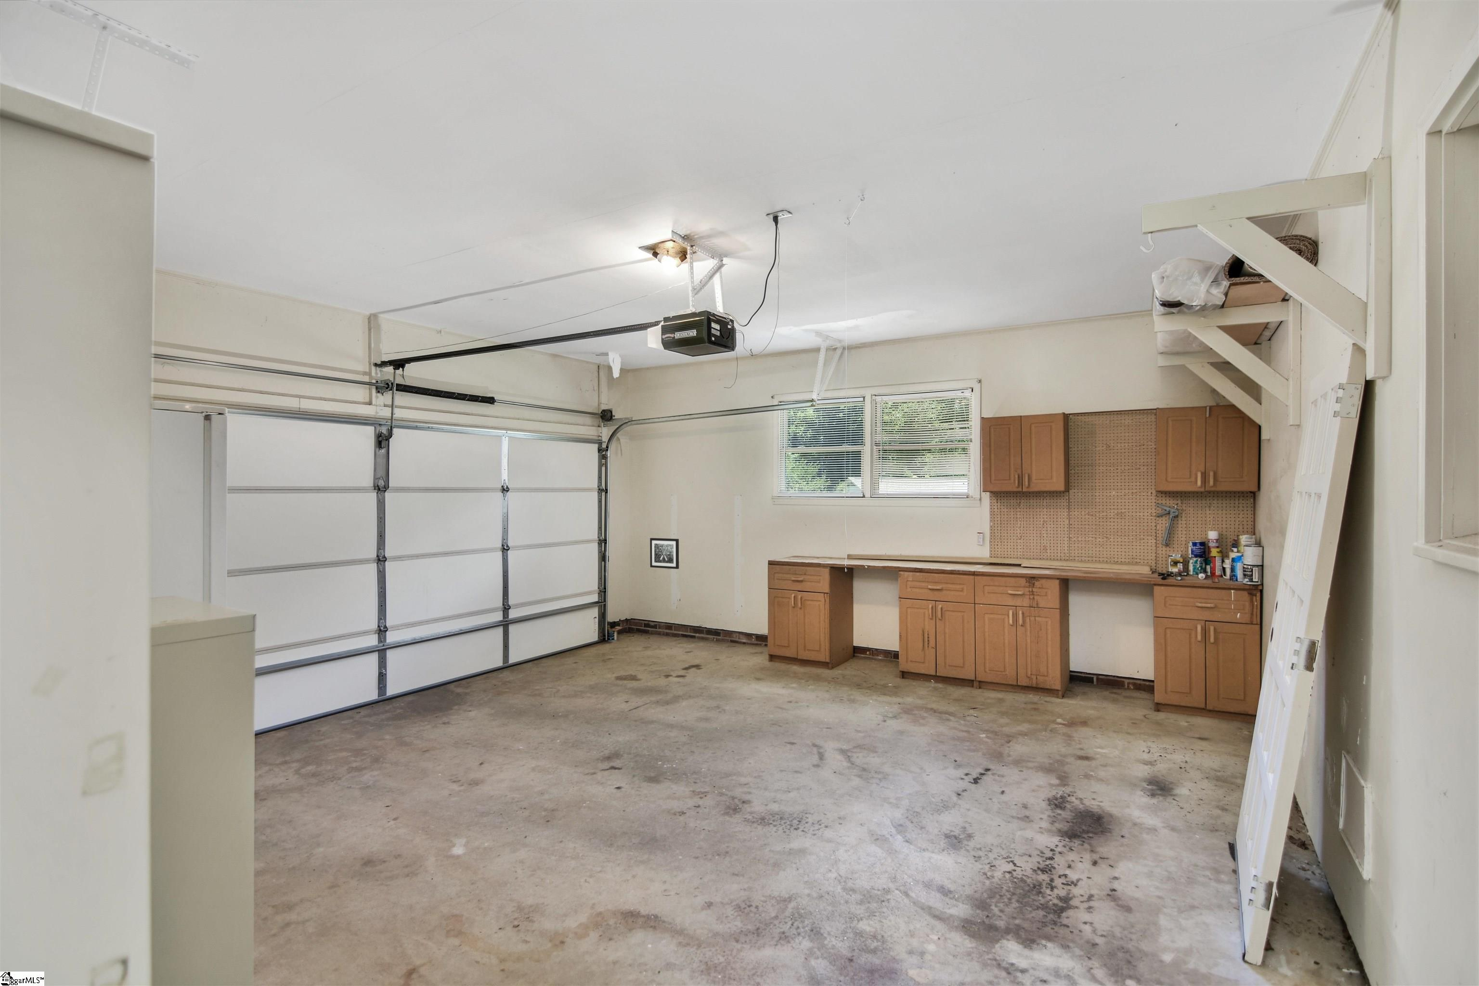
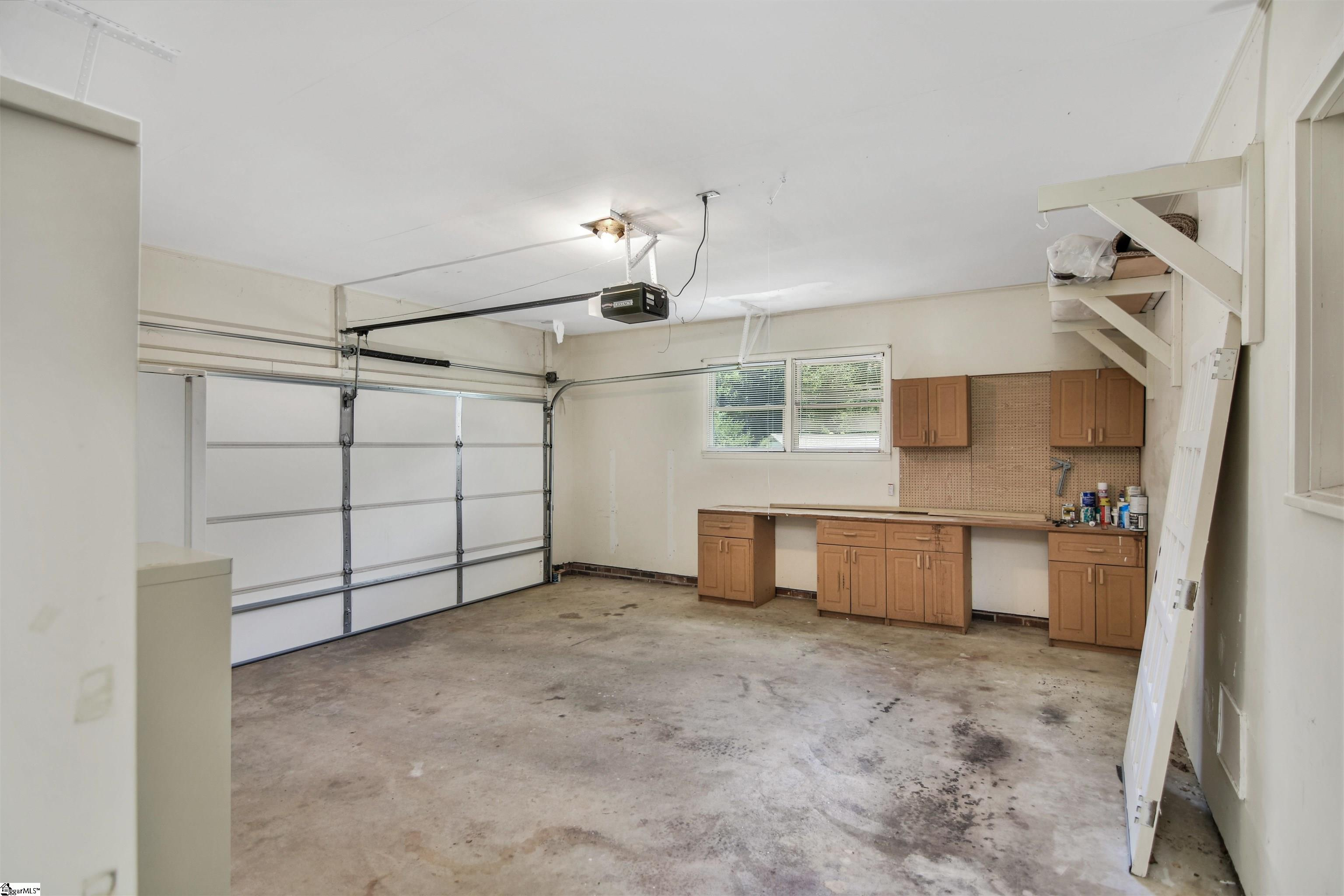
- wall art [649,537,679,570]
